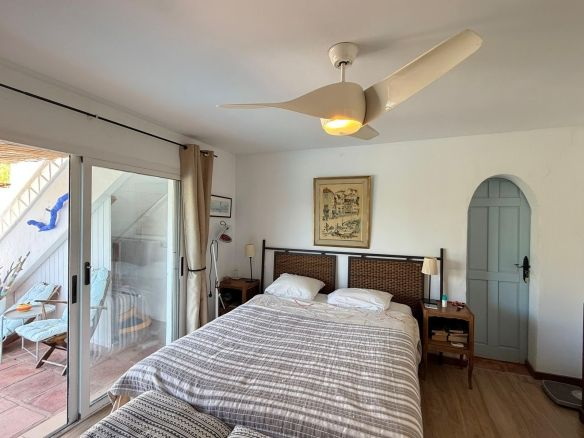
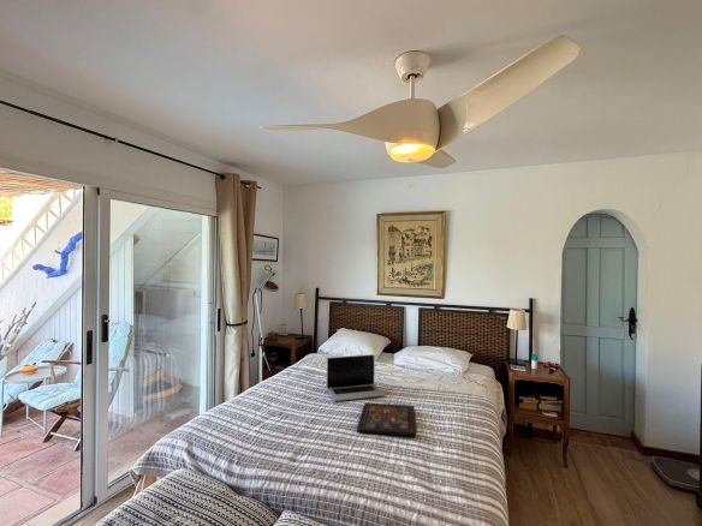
+ laptop [326,353,386,402]
+ decorative tray [356,402,417,437]
